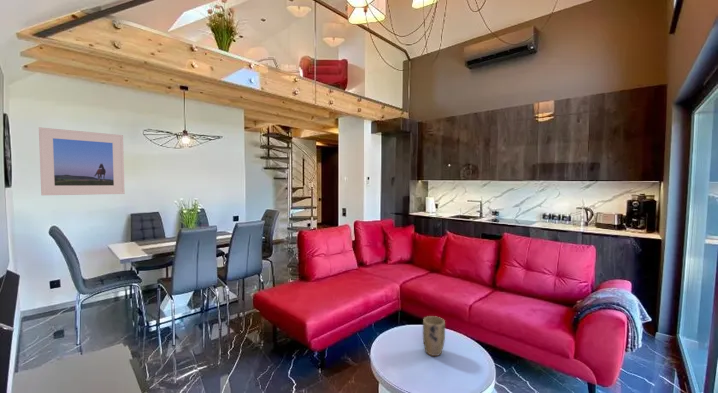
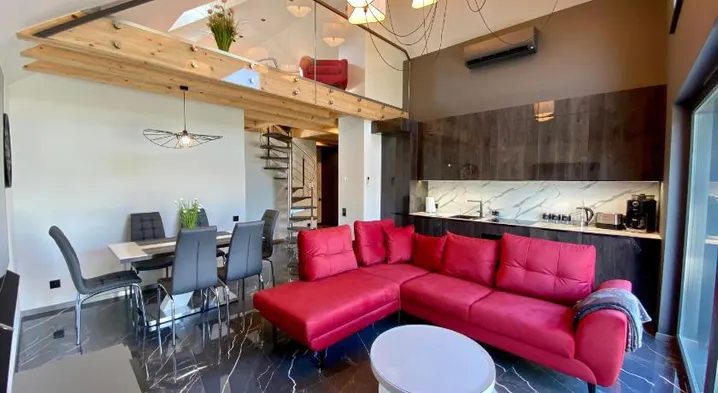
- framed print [38,126,126,196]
- plant pot [422,315,446,357]
